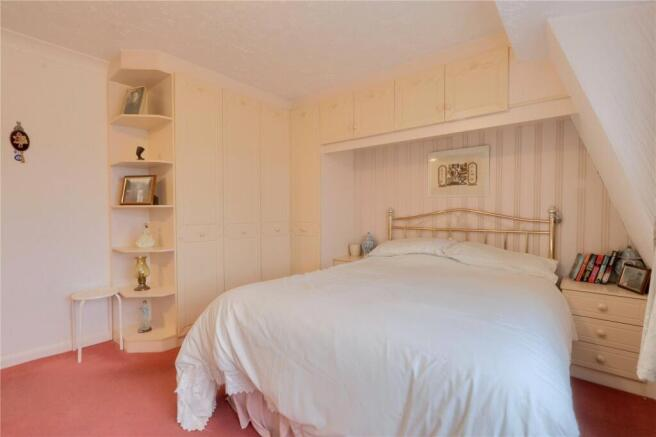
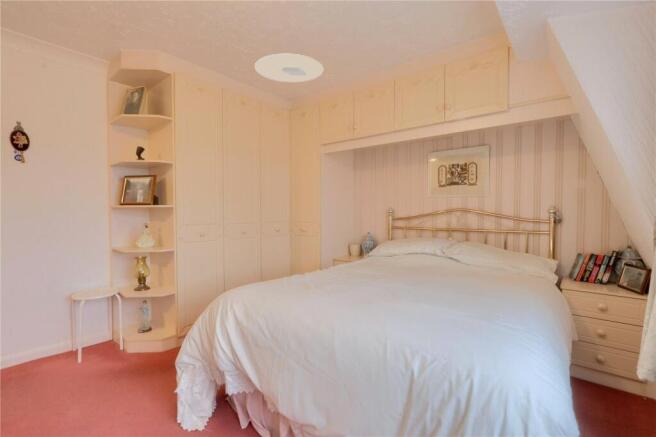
+ ceiling light [254,53,324,83]
